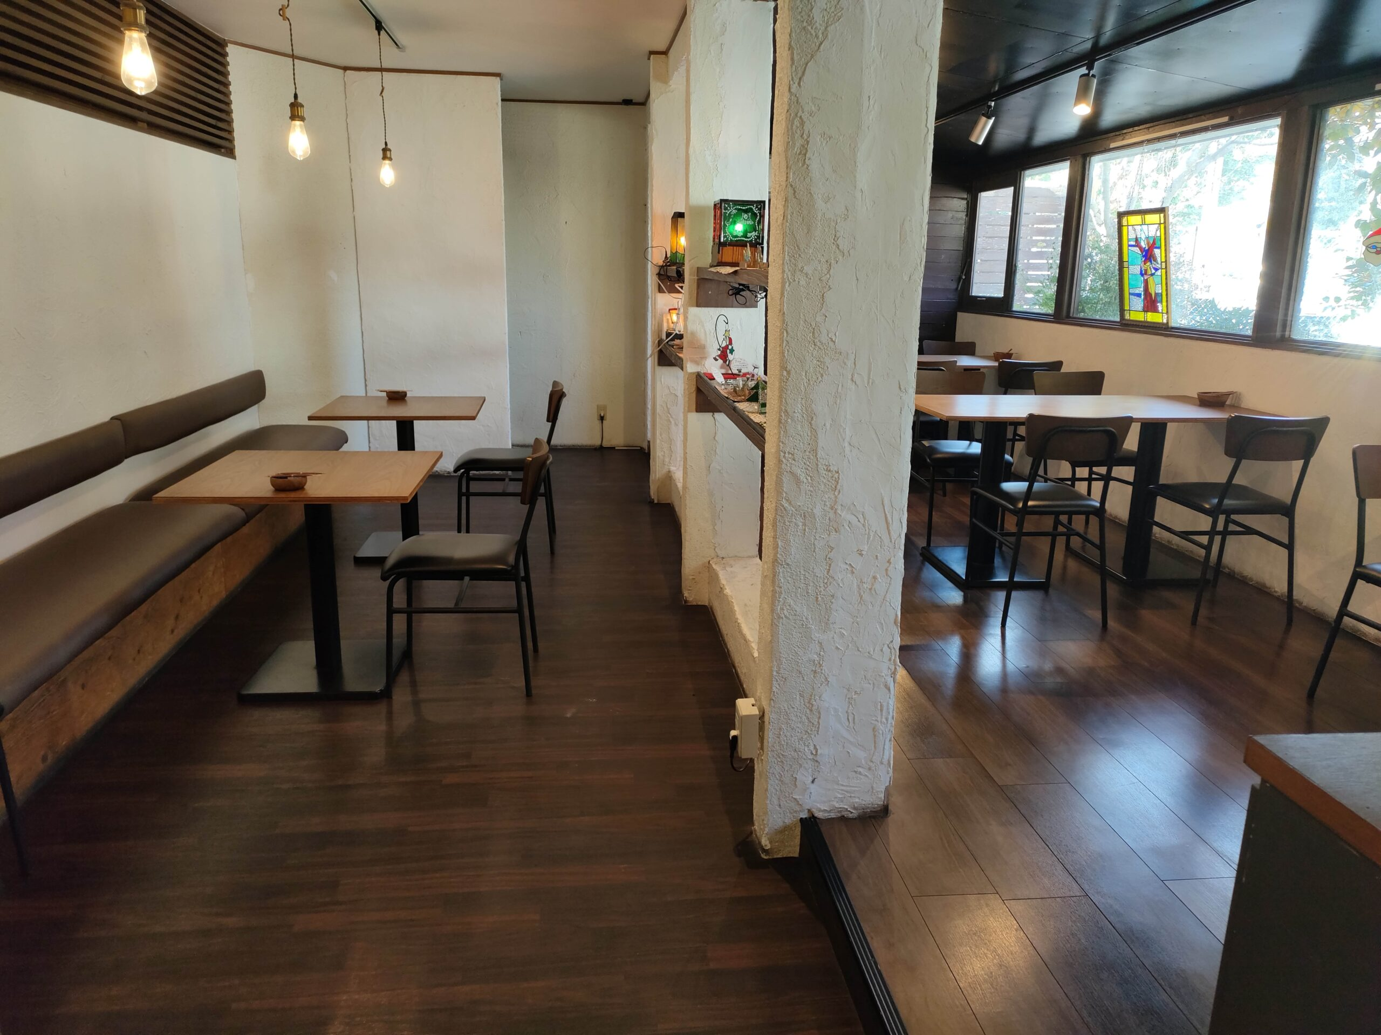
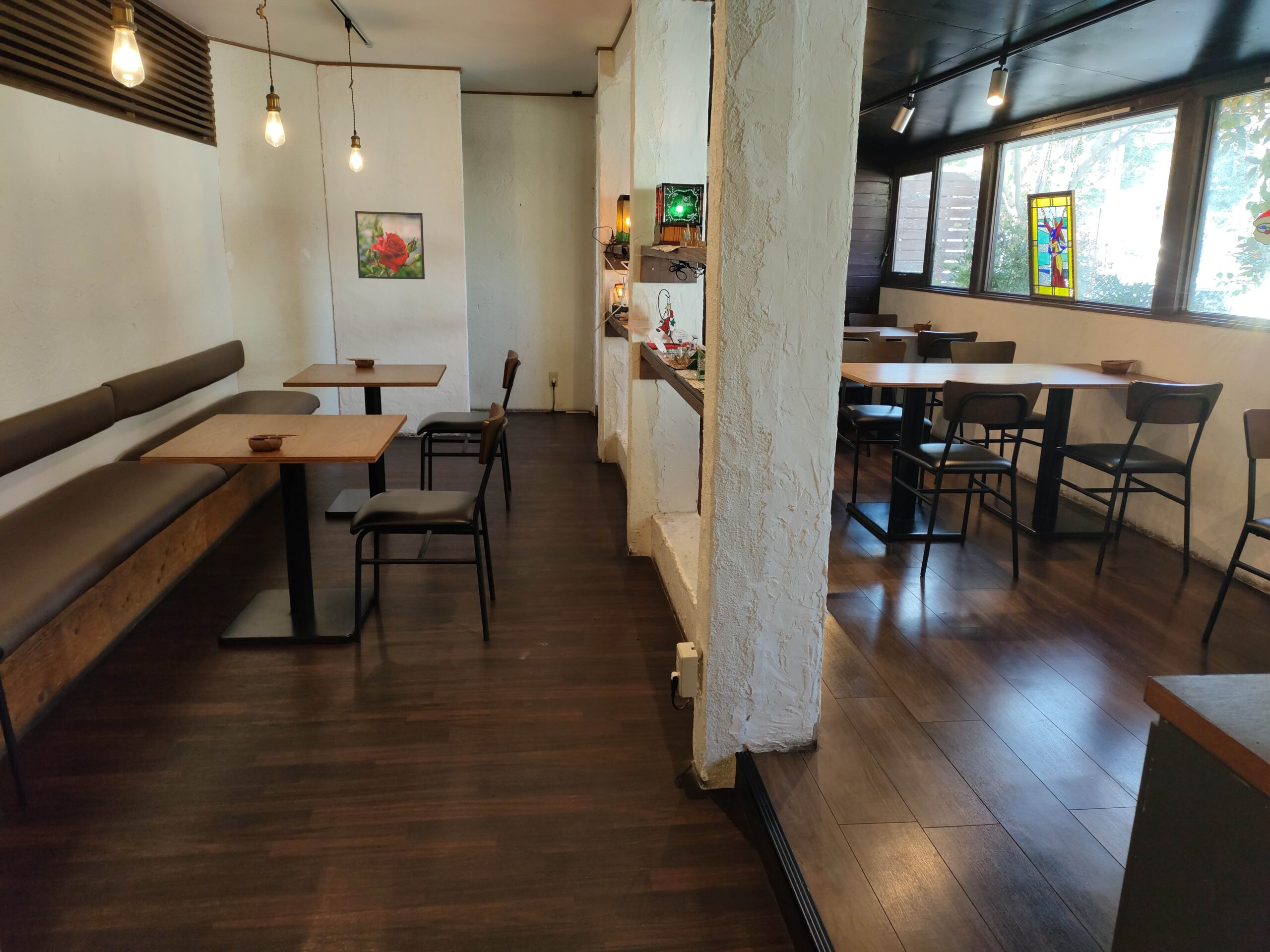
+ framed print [355,211,425,280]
